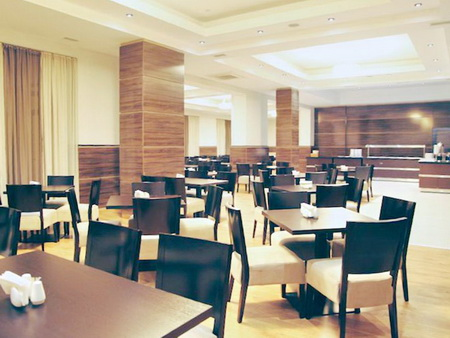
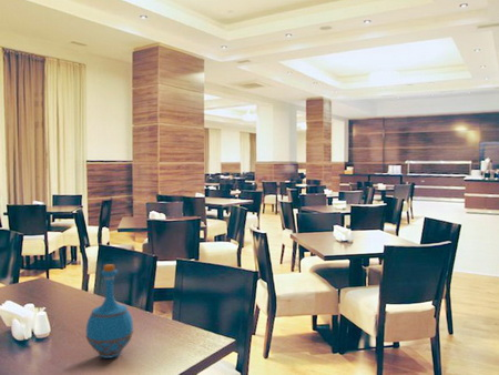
+ bottle [84,263,134,359]
